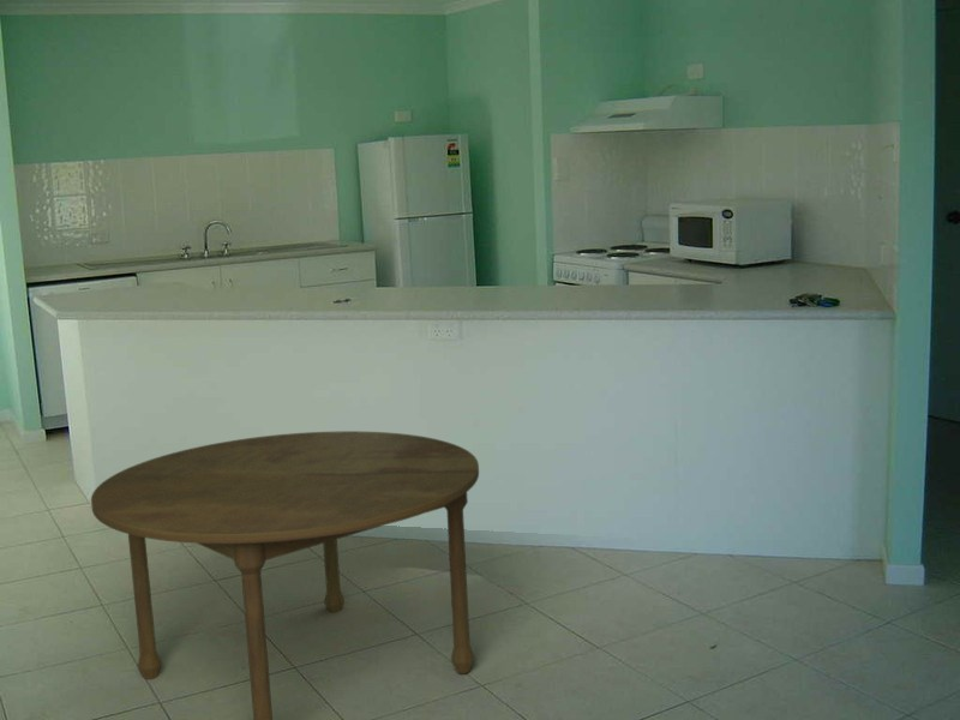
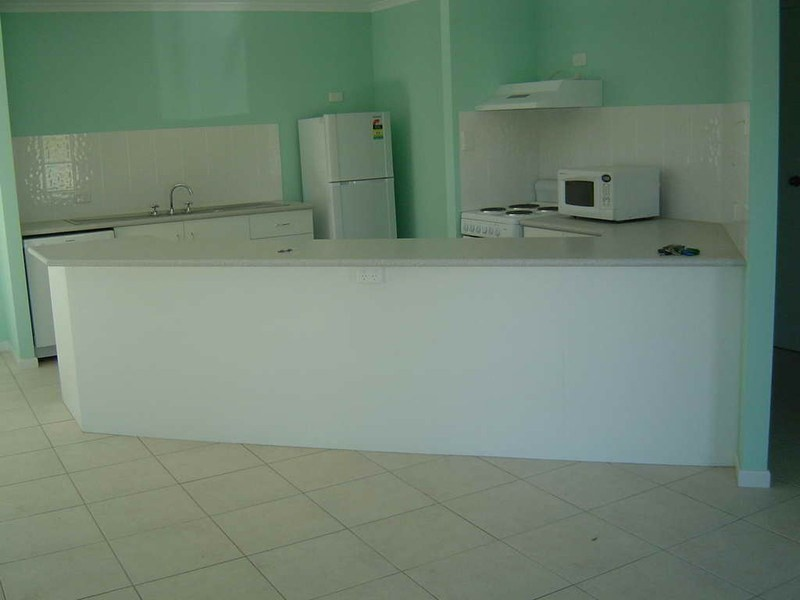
- dining table [90,430,480,720]
